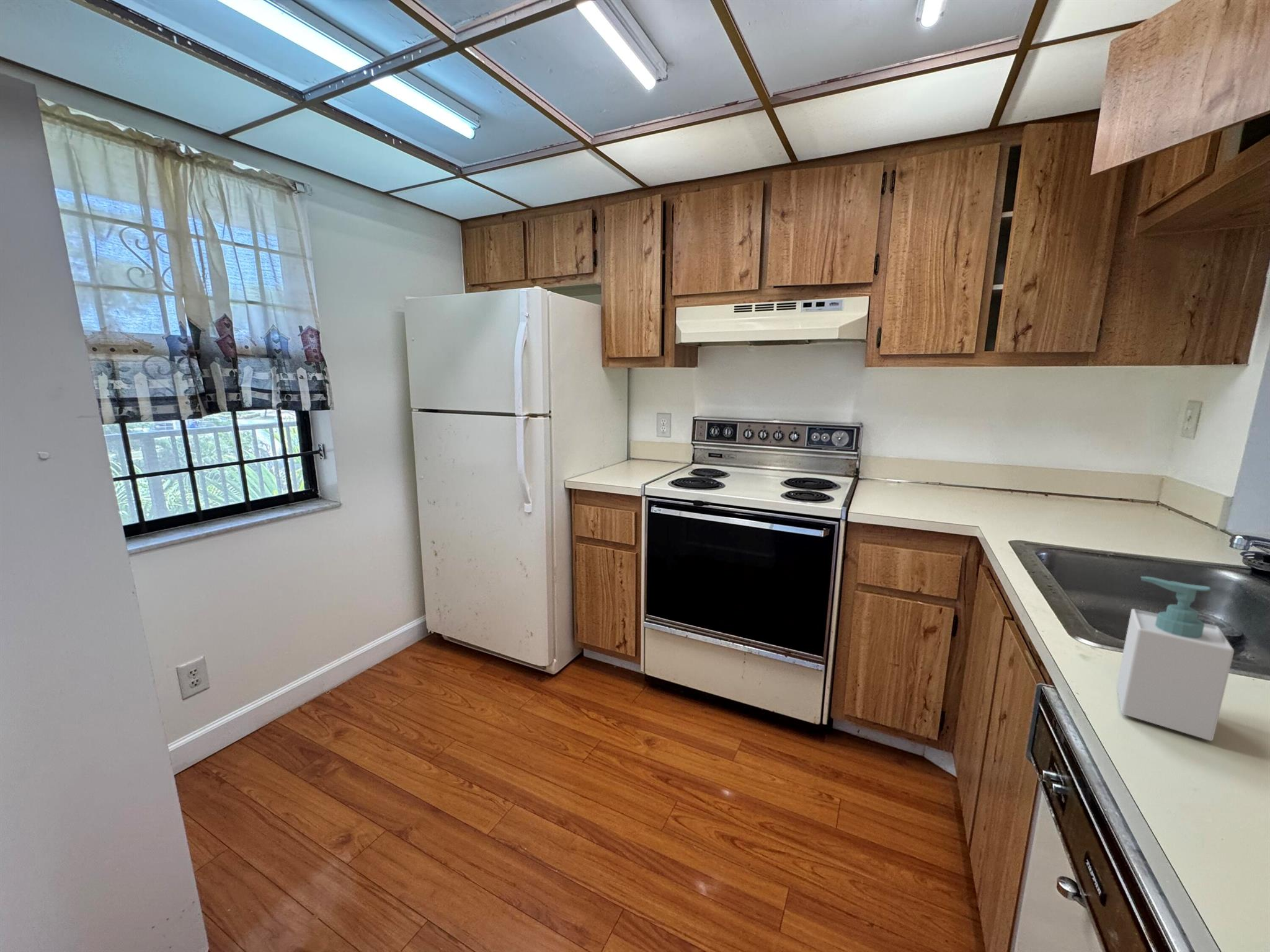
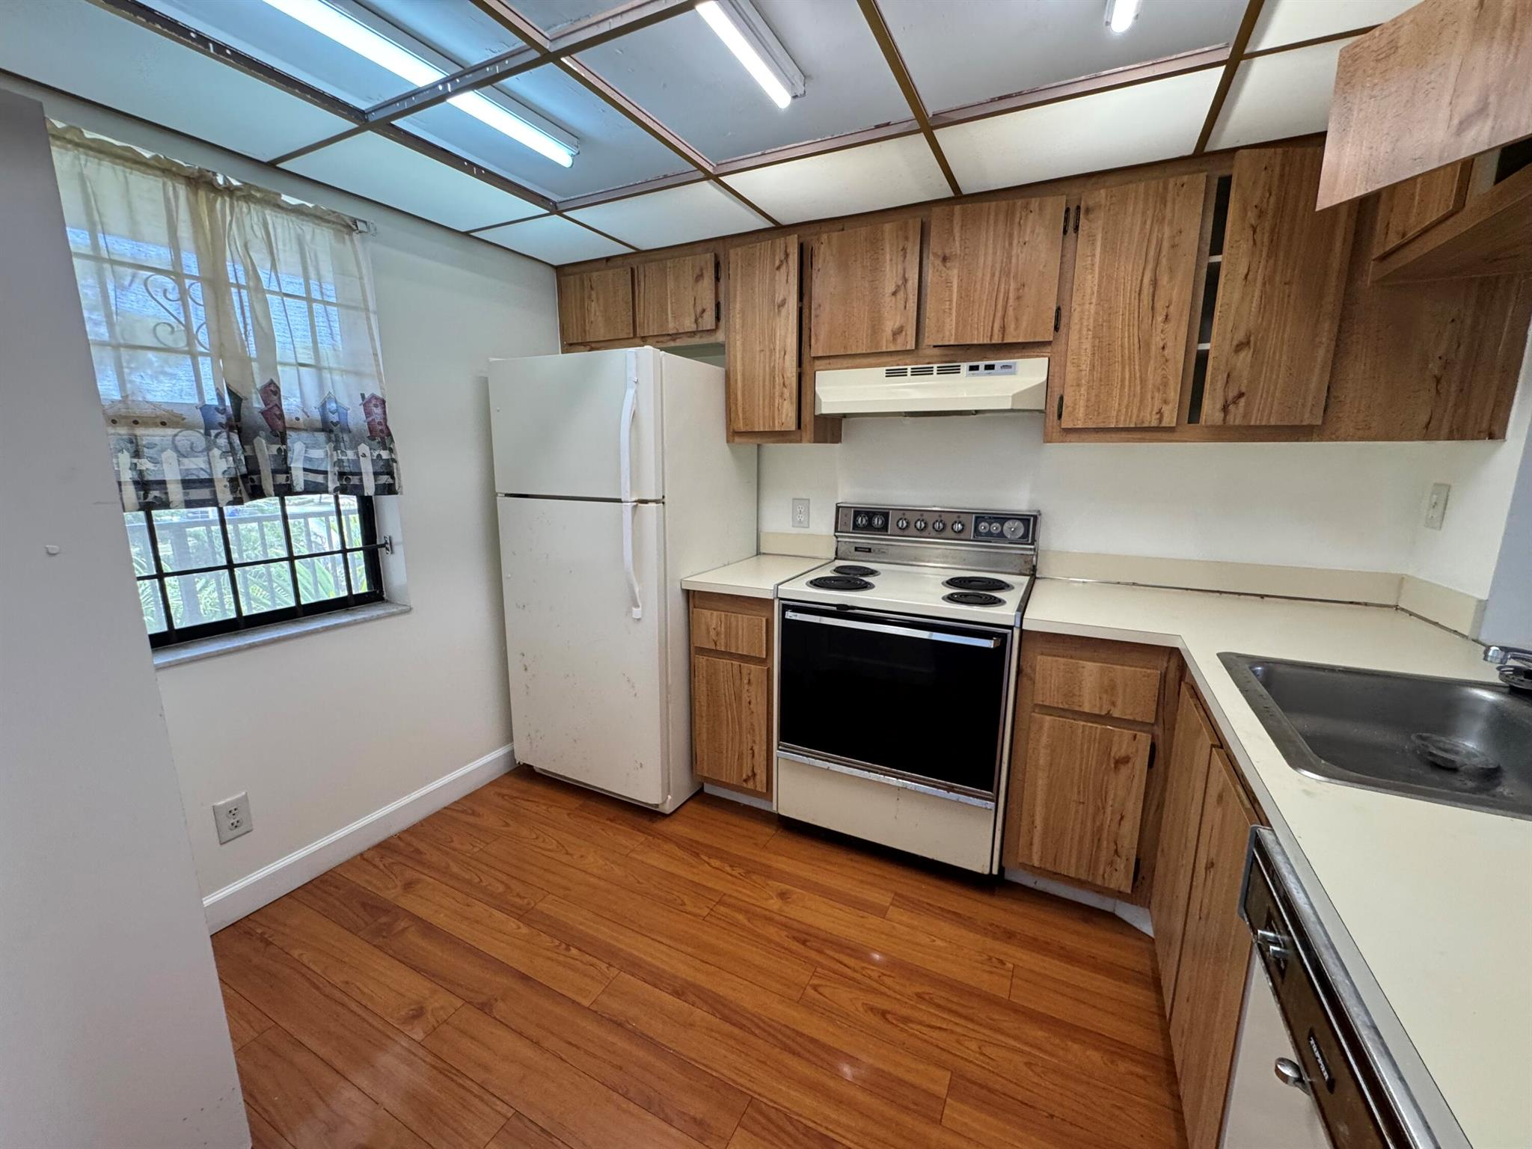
- soap bottle [1116,576,1235,741]
